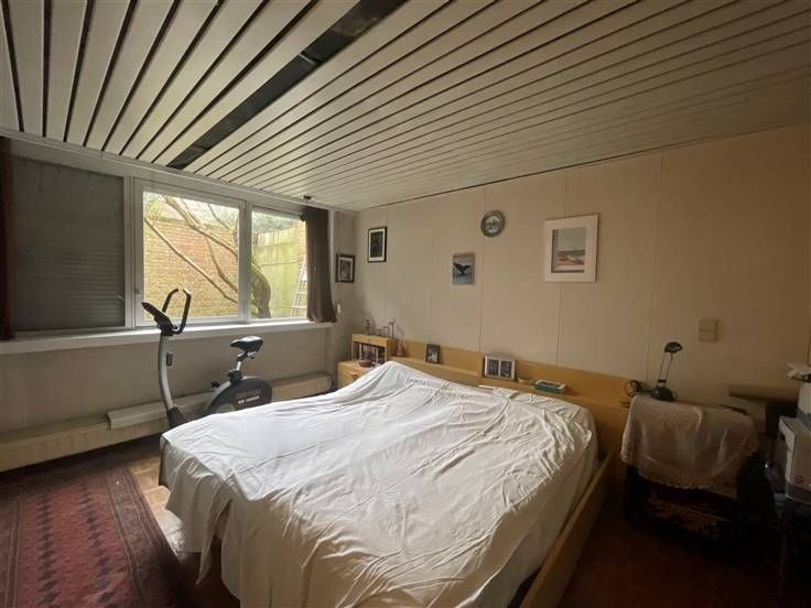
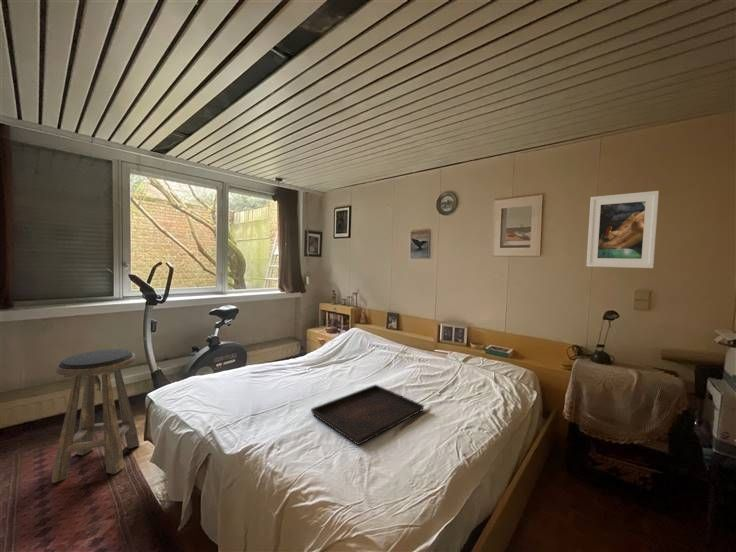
+ serving tray [310,384,425,446]
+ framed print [585,190,660,269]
+ stool [51,348,141,484]
